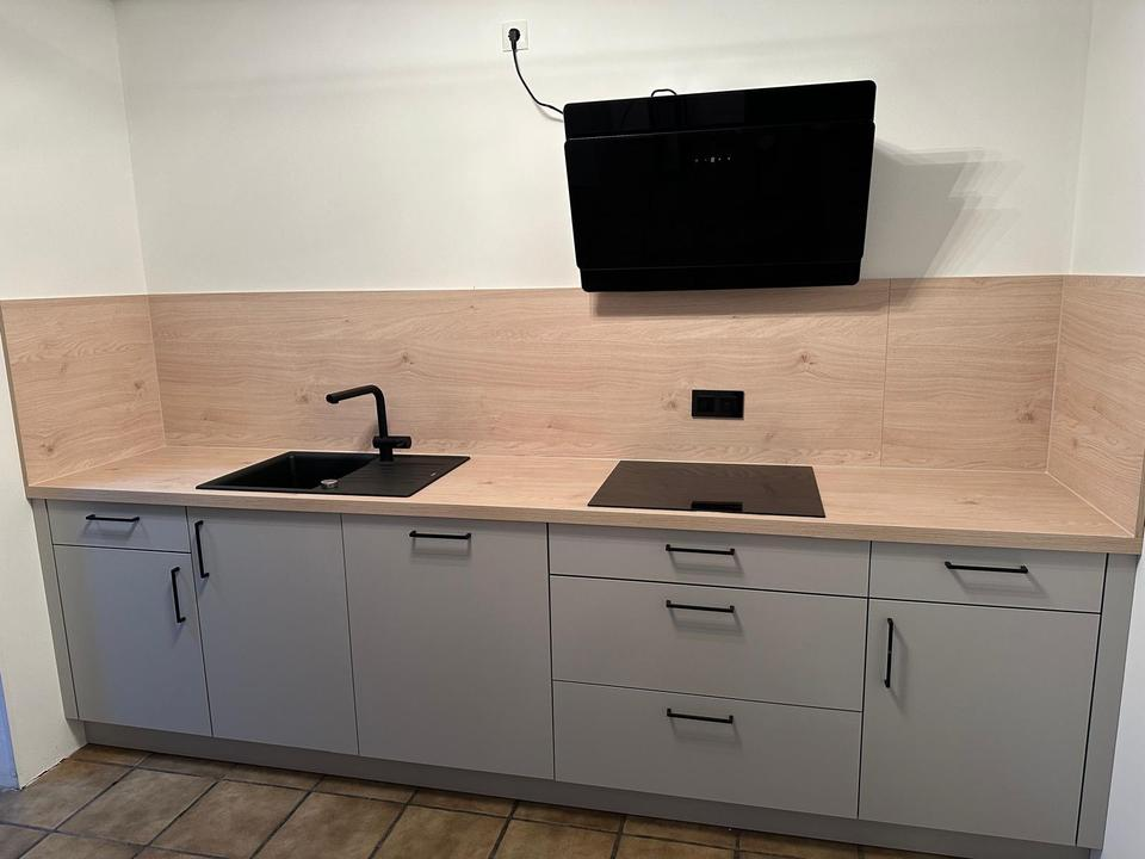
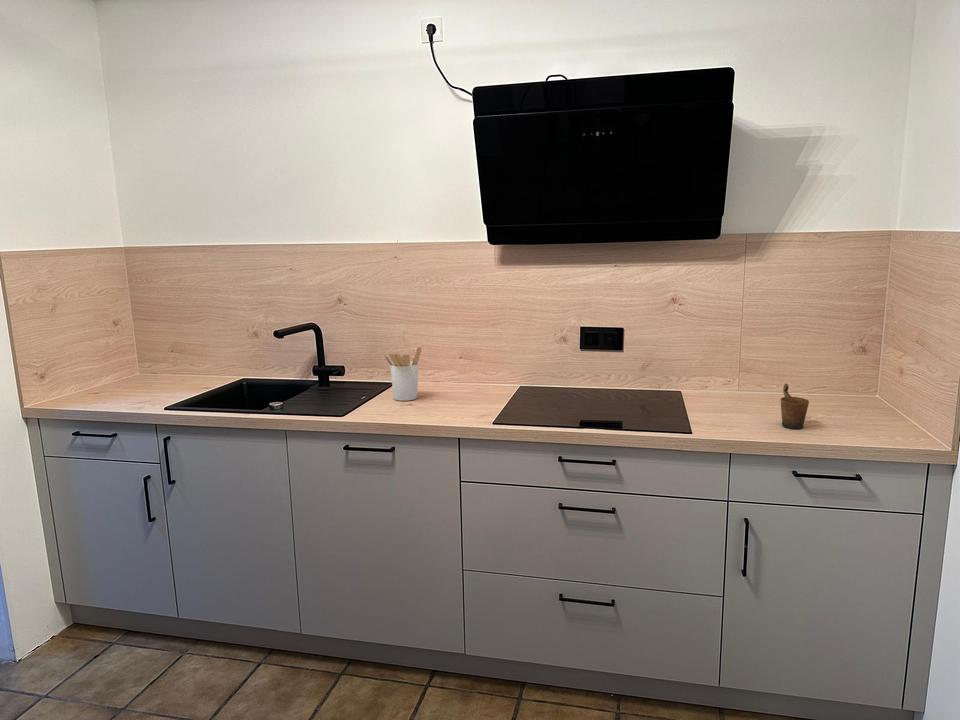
+ utensil holder [383,346,422,402]
+ mug [780,383,810,430]
